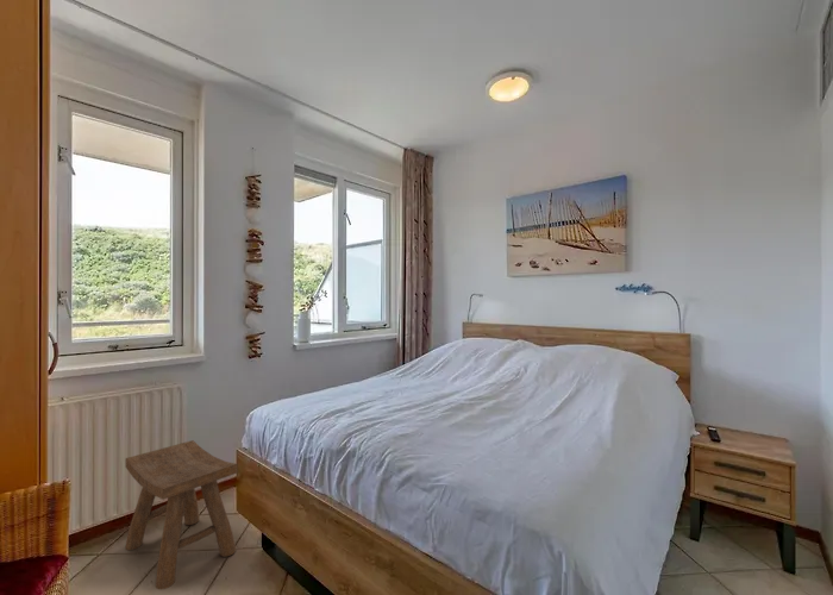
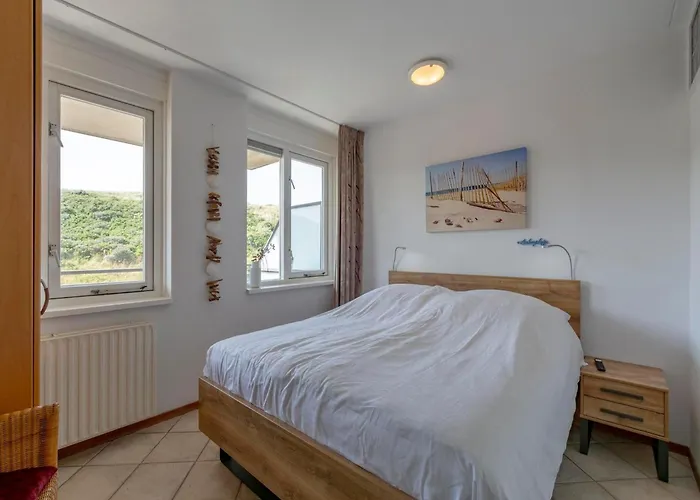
- stool [124,439,238,590]
